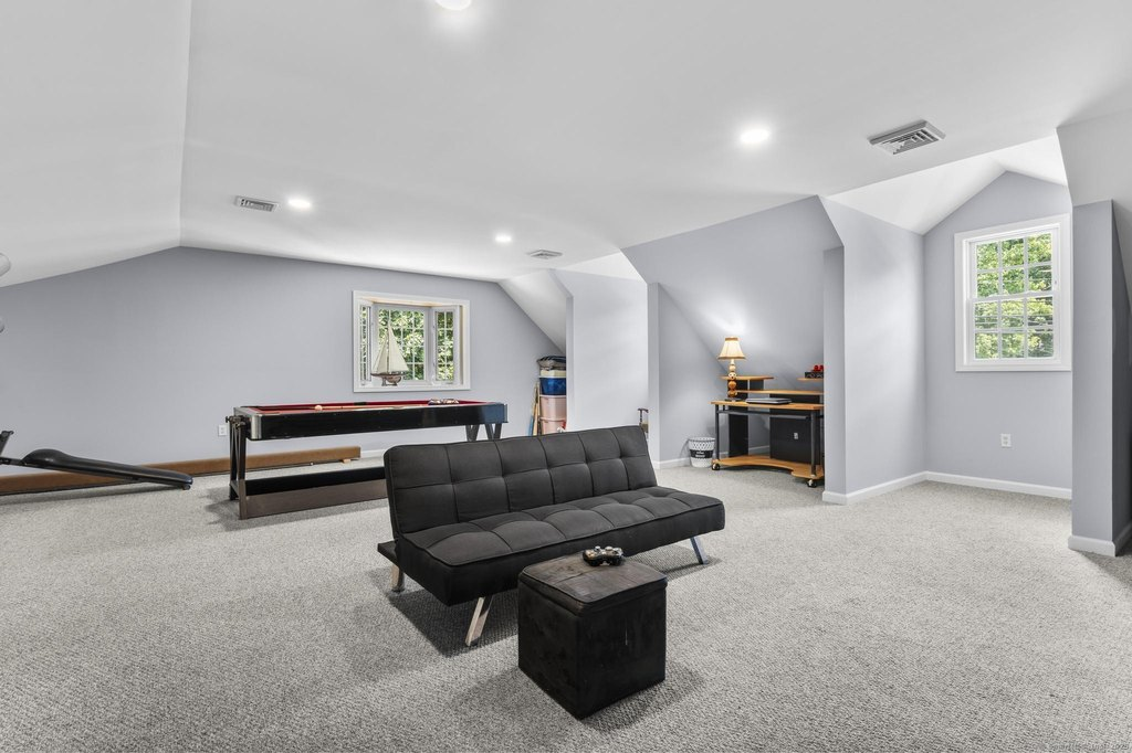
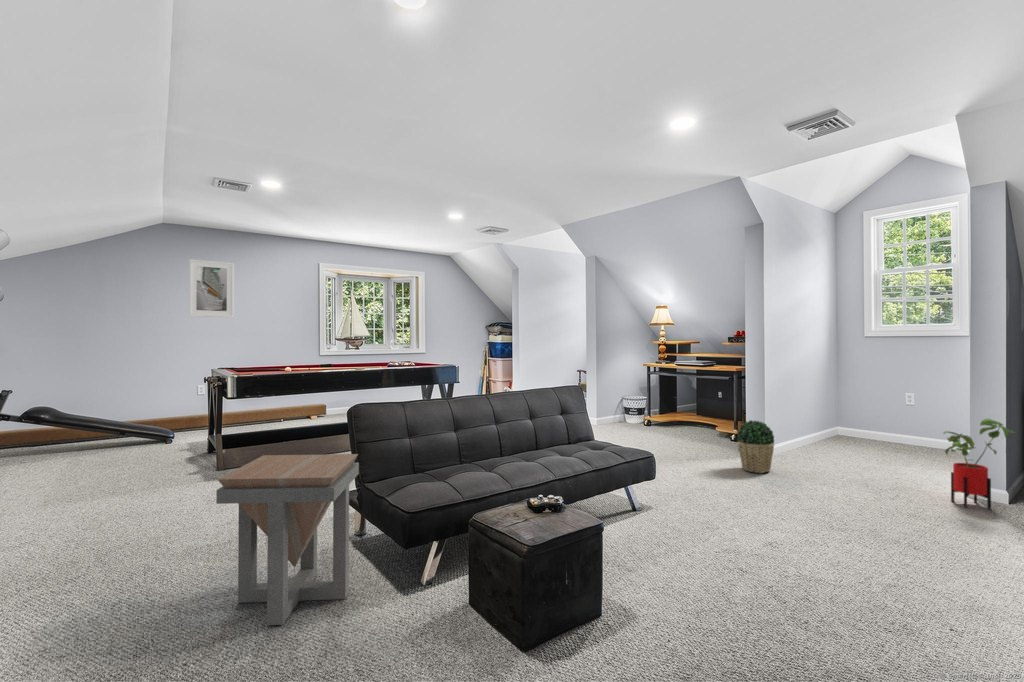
+ potted plant [736,419,775,474]
+ house plant [942,418,1017,510]
+ side table [215,453,360,626]
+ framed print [188,258,235,319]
